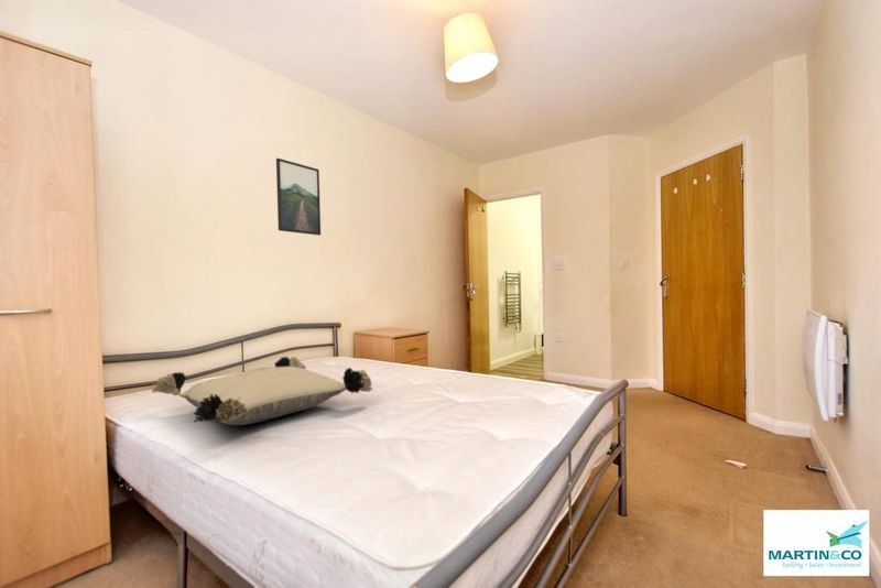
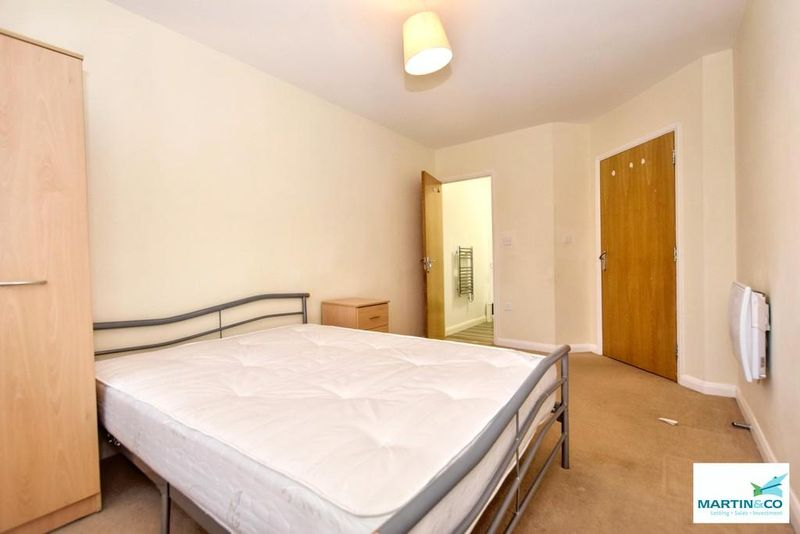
- pillow [151,356,373,426]
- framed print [275,157,322,237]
